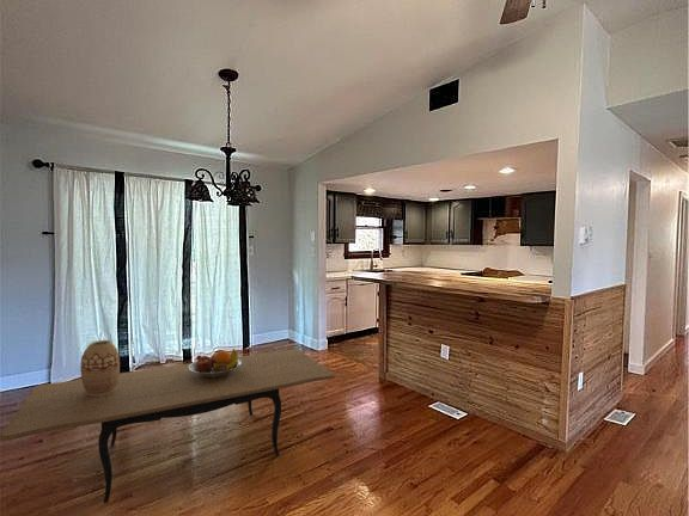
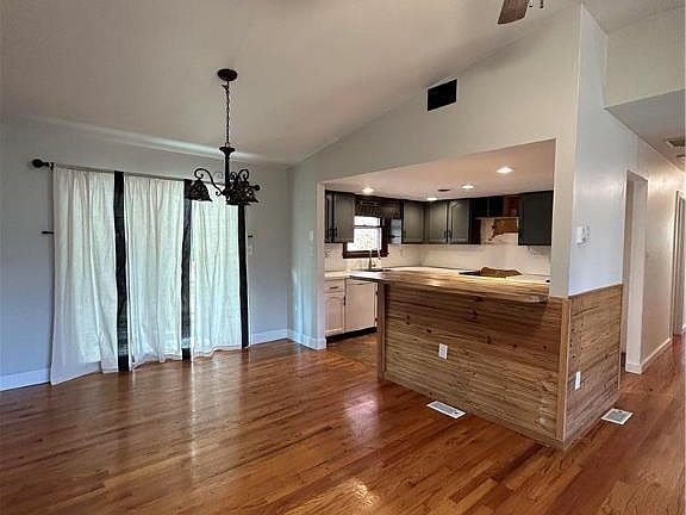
- vase [80,339,121,395]
- fruit bowl [189,348,242,377]
- dining table [0,348,337,504]
